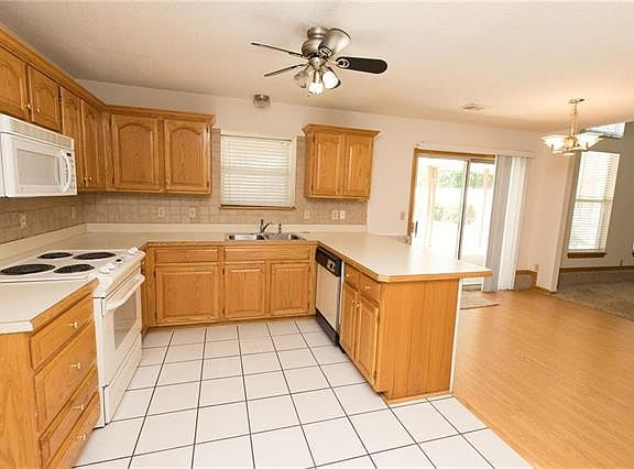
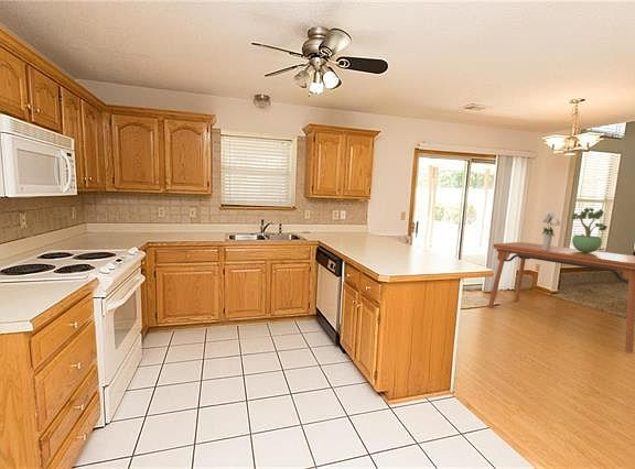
+ bouquet [541,210,562,250]
+ potted plant [571,207,609,253]
+ dining table [487,241,635,353]
